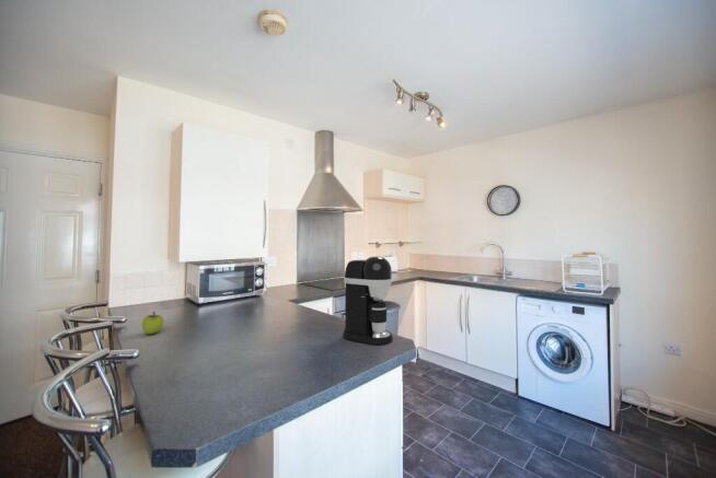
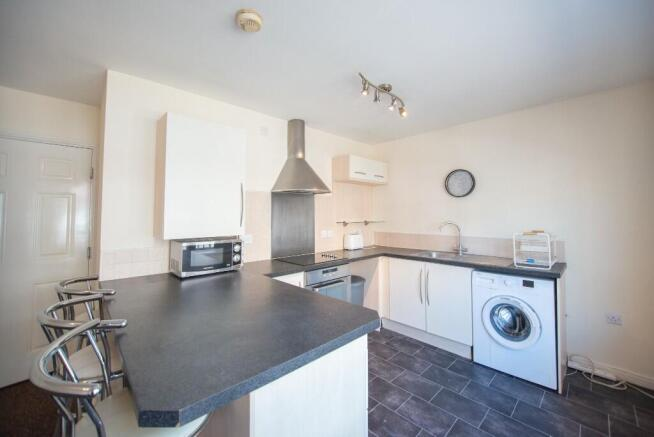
- fruit [141,311,164,336]
- coffee maker [342,256,394,346]
